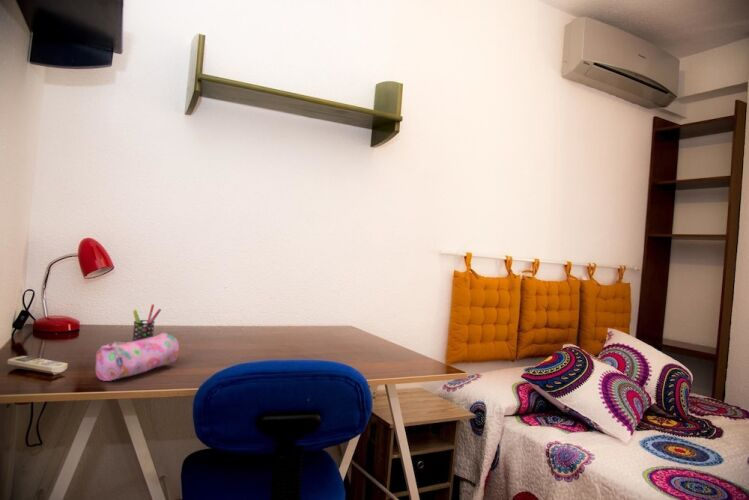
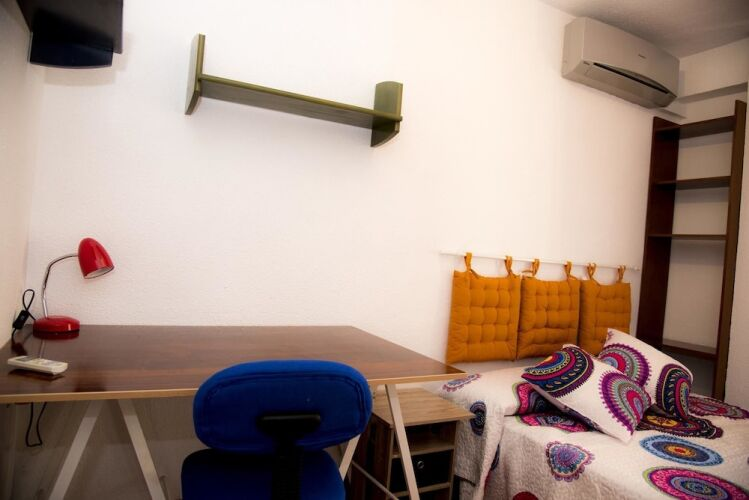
- pencil case [95,332,180,382]
- pen holder [132,303,162,341]
